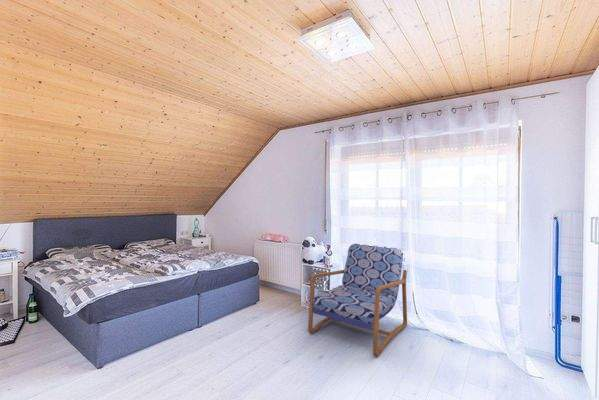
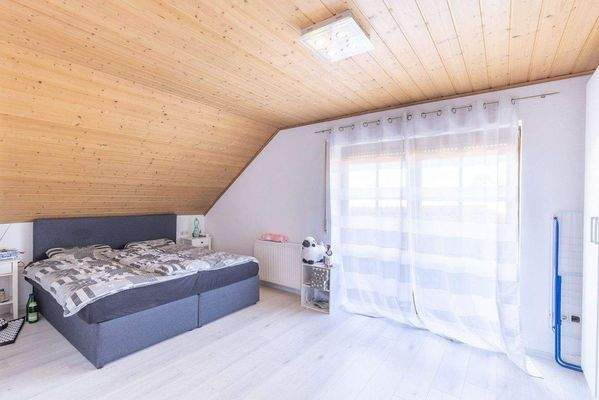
- armchair [307,243,408,357]
